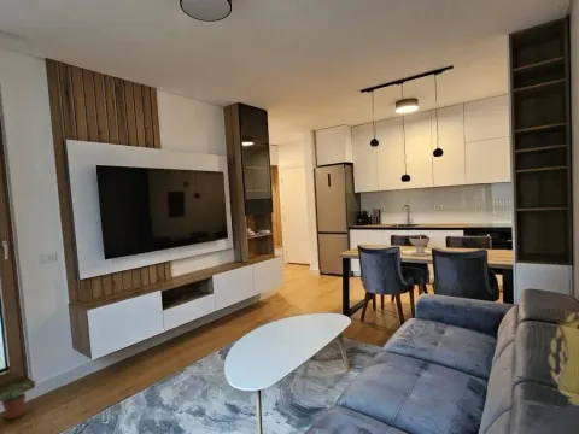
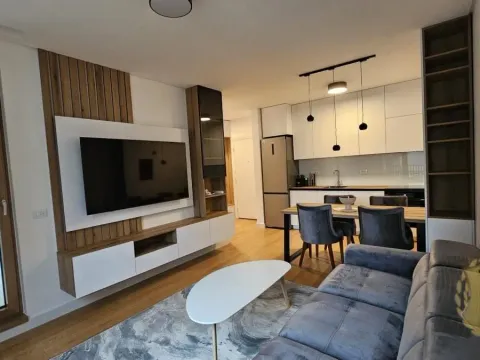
- potted plant [0,382,31,421]
